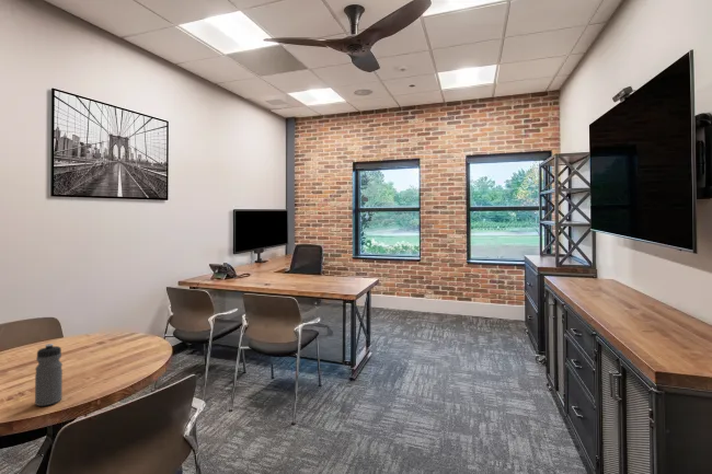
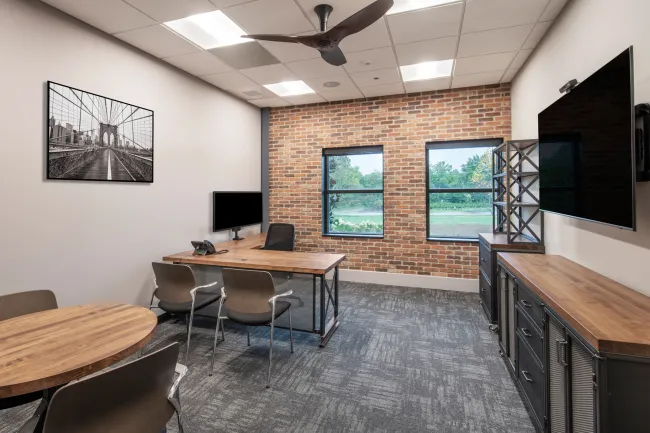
- water bottle [34,343,64,407]
